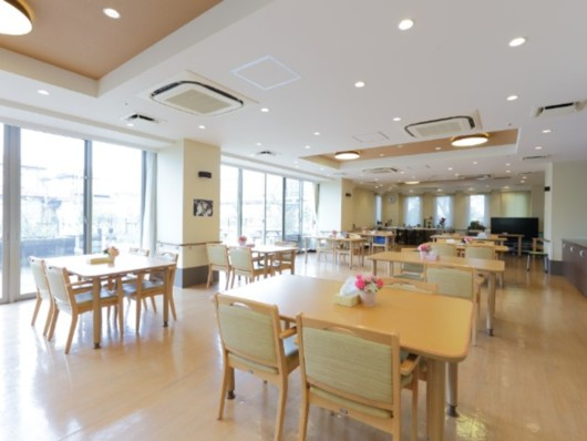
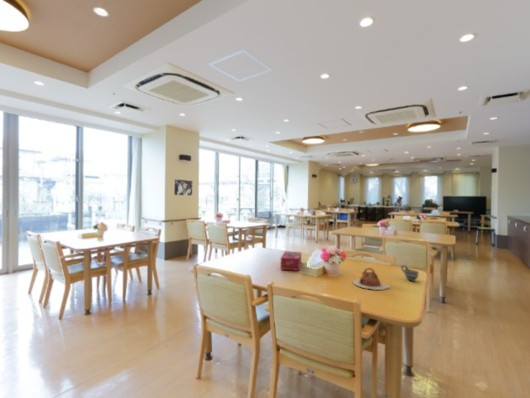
+ cup [400,264,420,282]
+ tissue box [280,250,302,272]
+ teapot [352,267,392,291]
